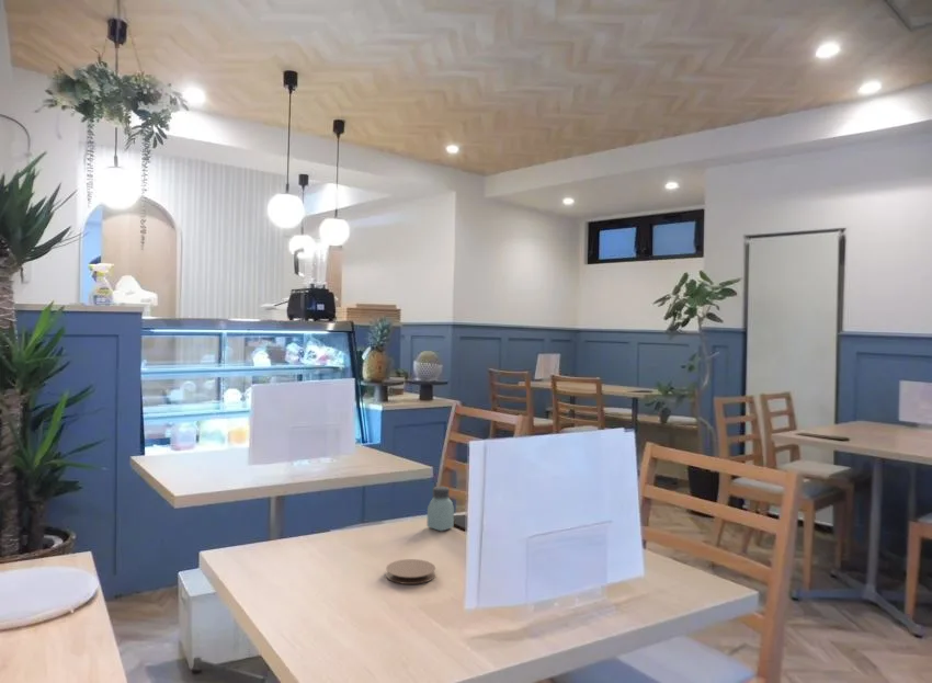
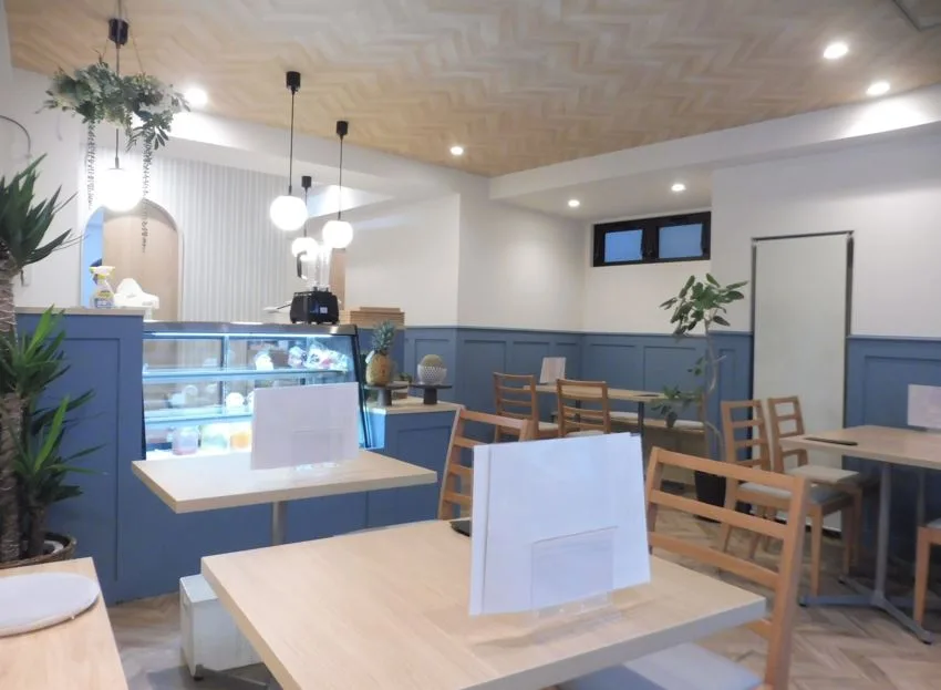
- coaster [385,558,436,585]
- saltshaker [425,486,455,532]
